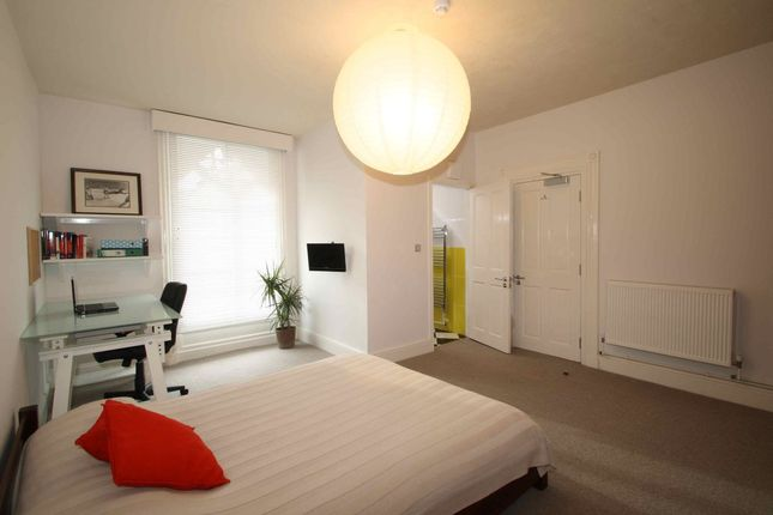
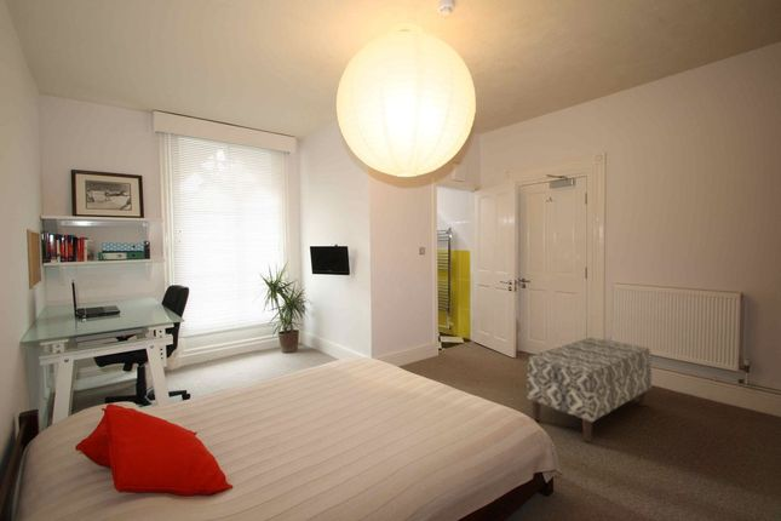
+ bench [527,337,653,442]
